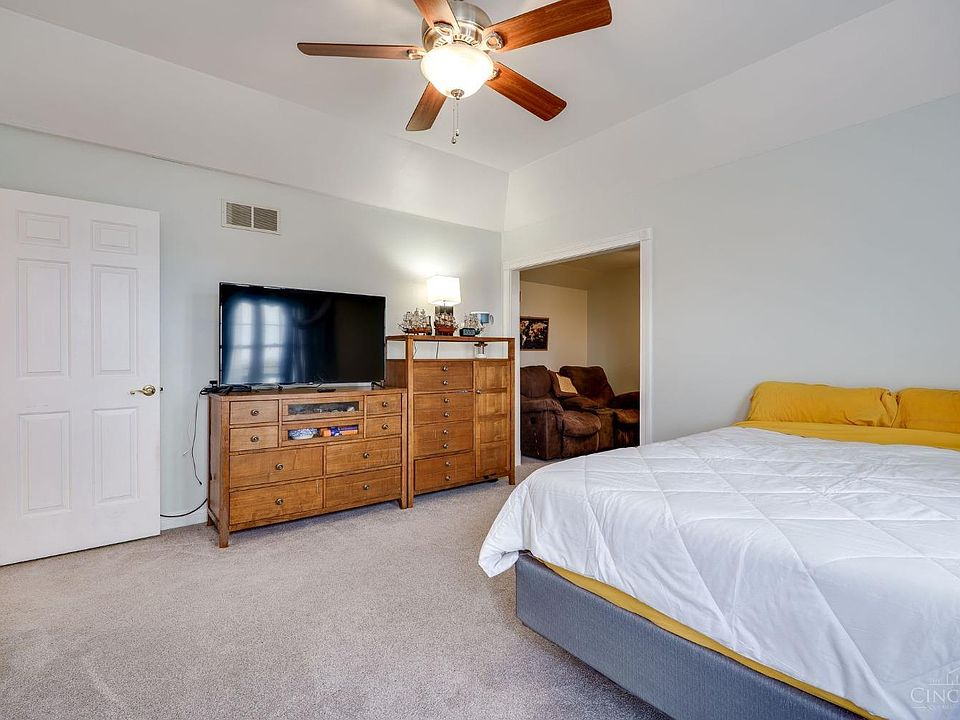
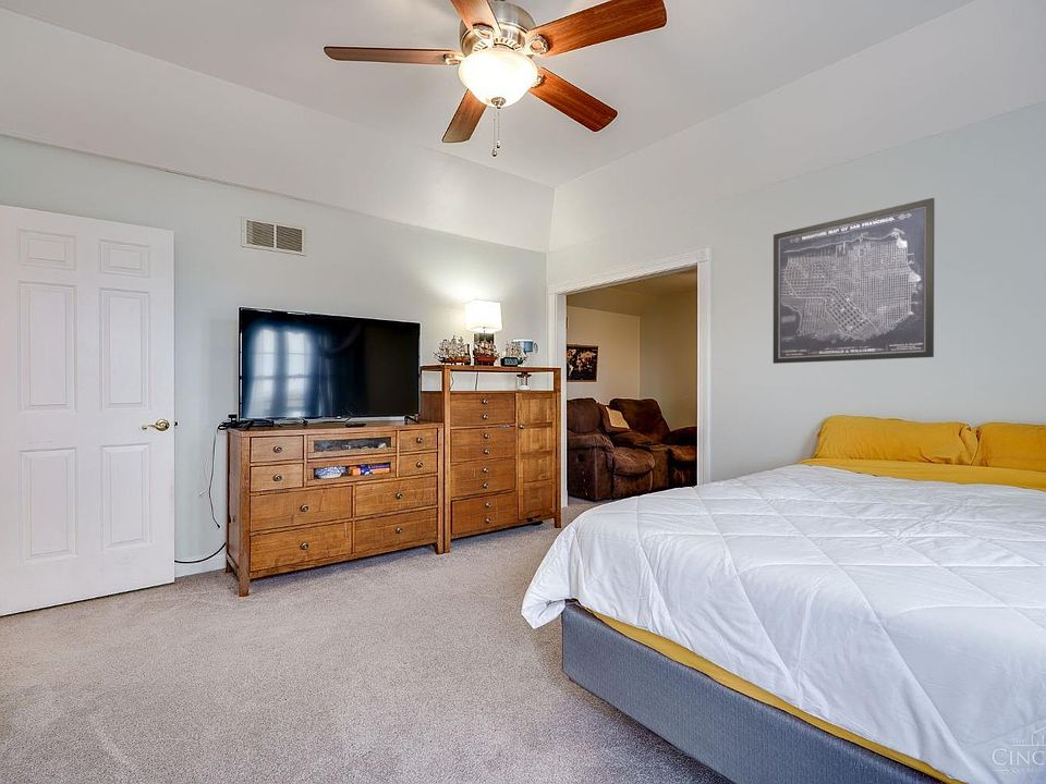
+ wall art [773,197,936,365]
